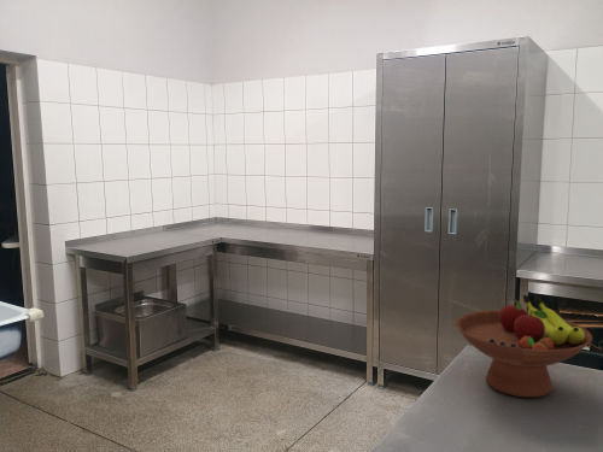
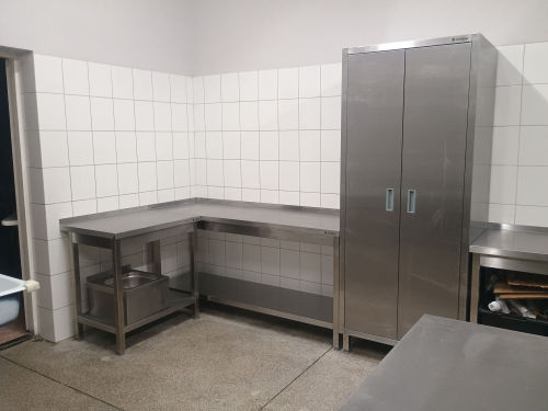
- fruit bowl [455,294,593,399]
